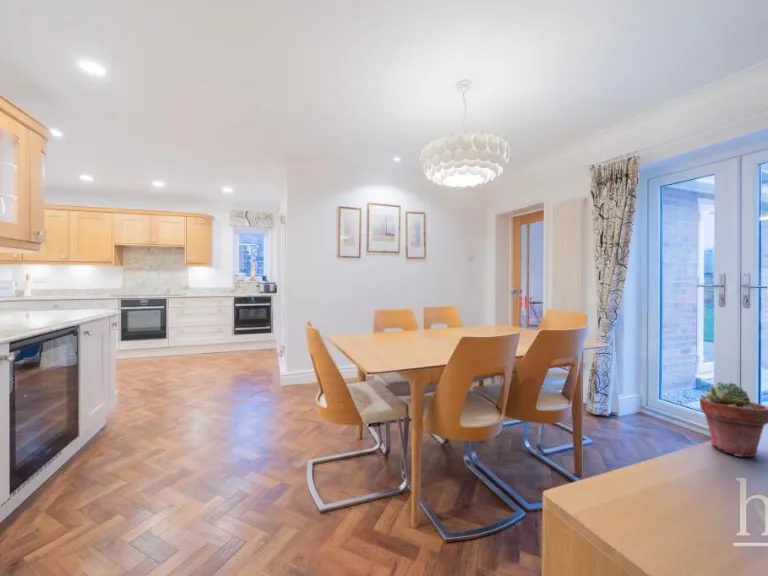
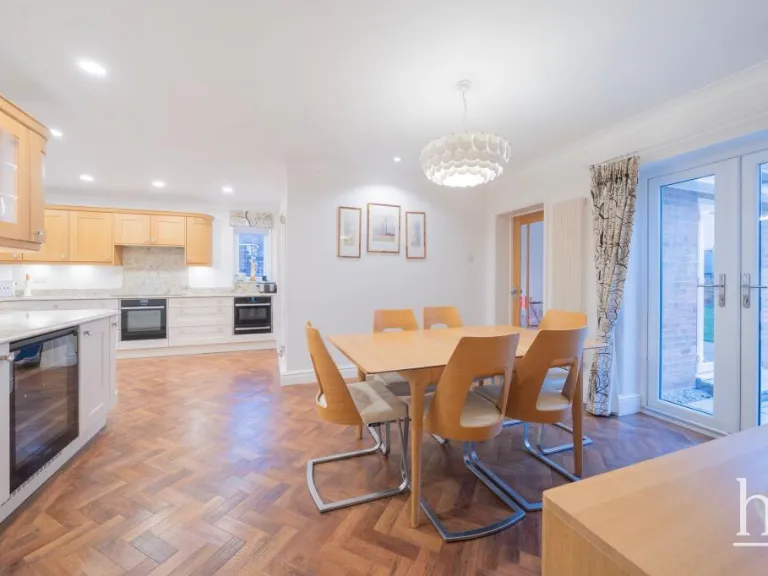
- potted succulent [699,381,768,458]
